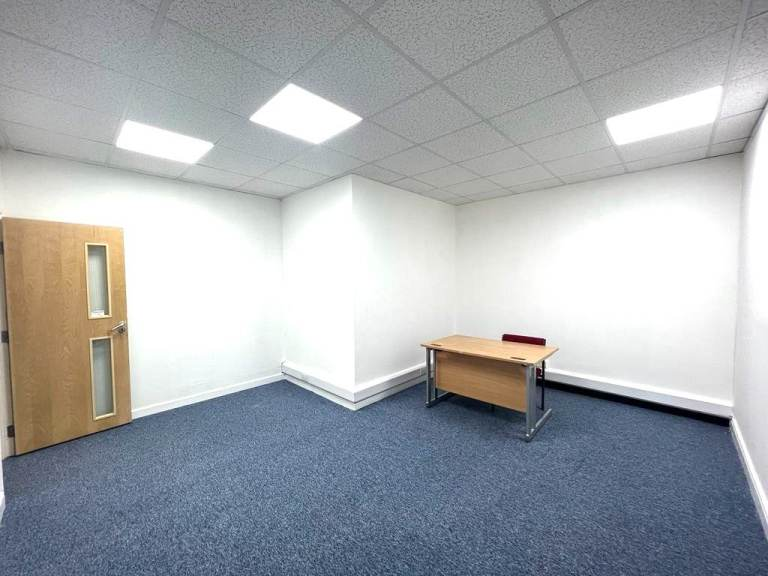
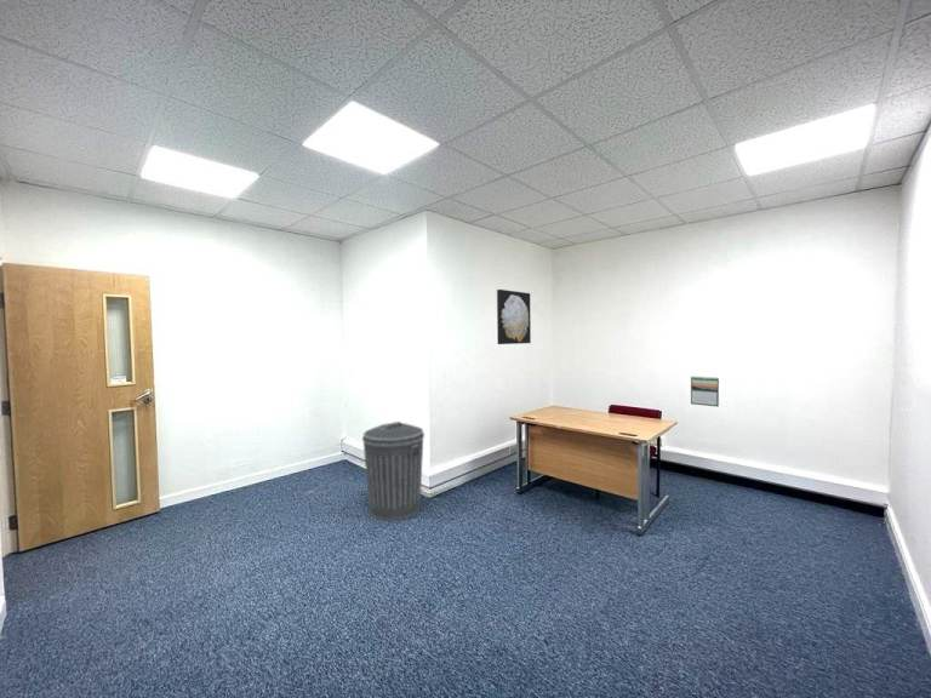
+ trash can [361,420,425,522]
+ wall art [496,288,532,345]
+ calendar [690,376,720,408]
